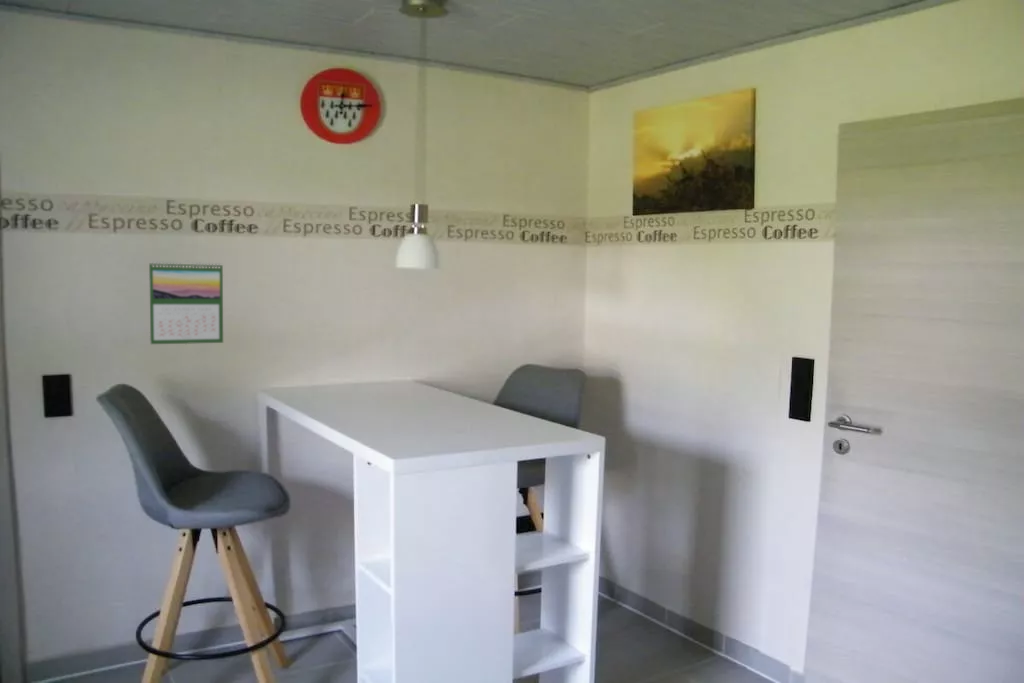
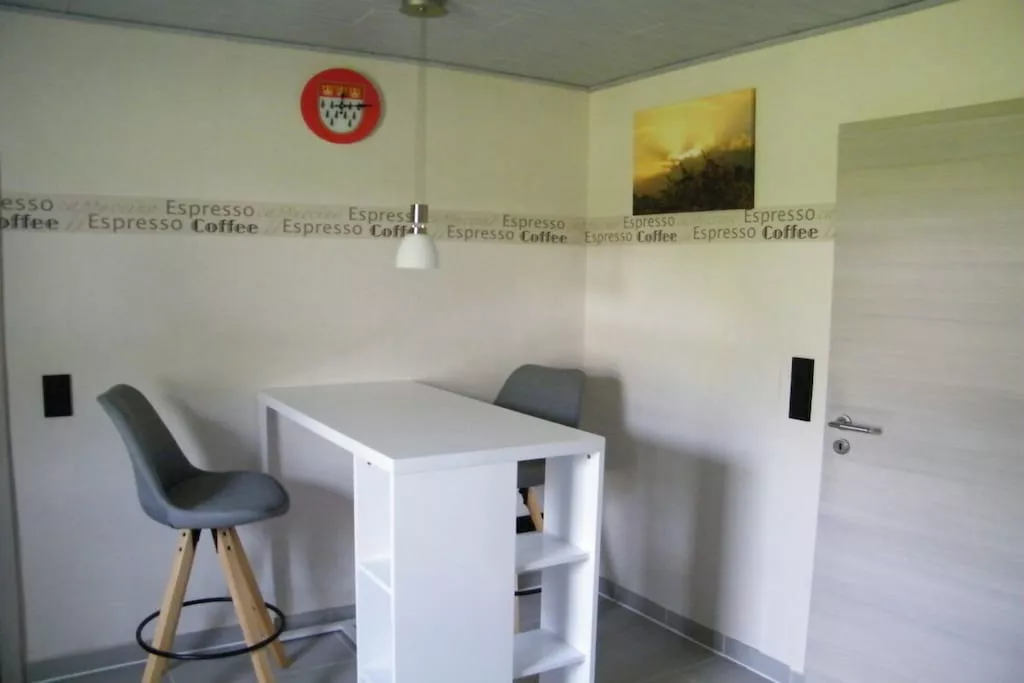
- calendar [148,260,224,345]
